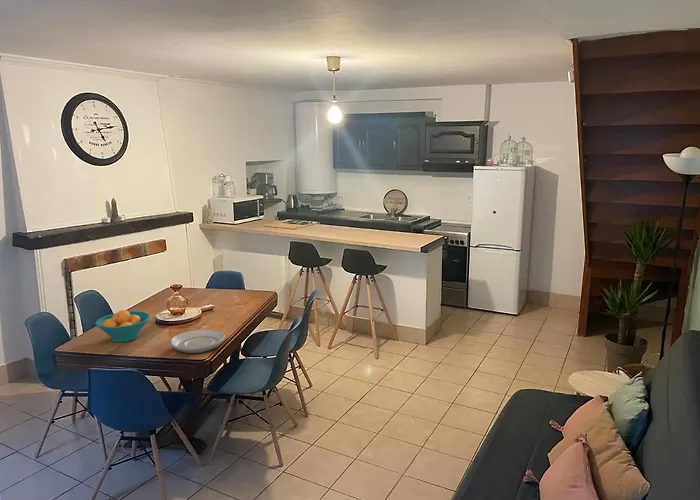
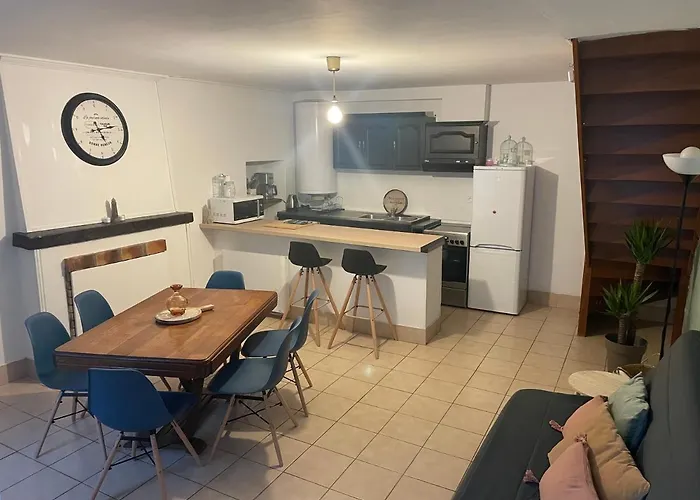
- plate [169,328,226,354]
- fruit bowl [95,309,151,343]
